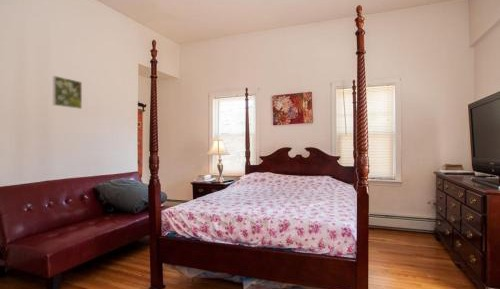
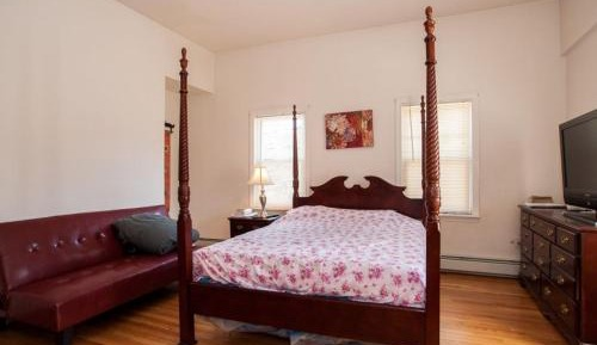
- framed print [52,75,83,110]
